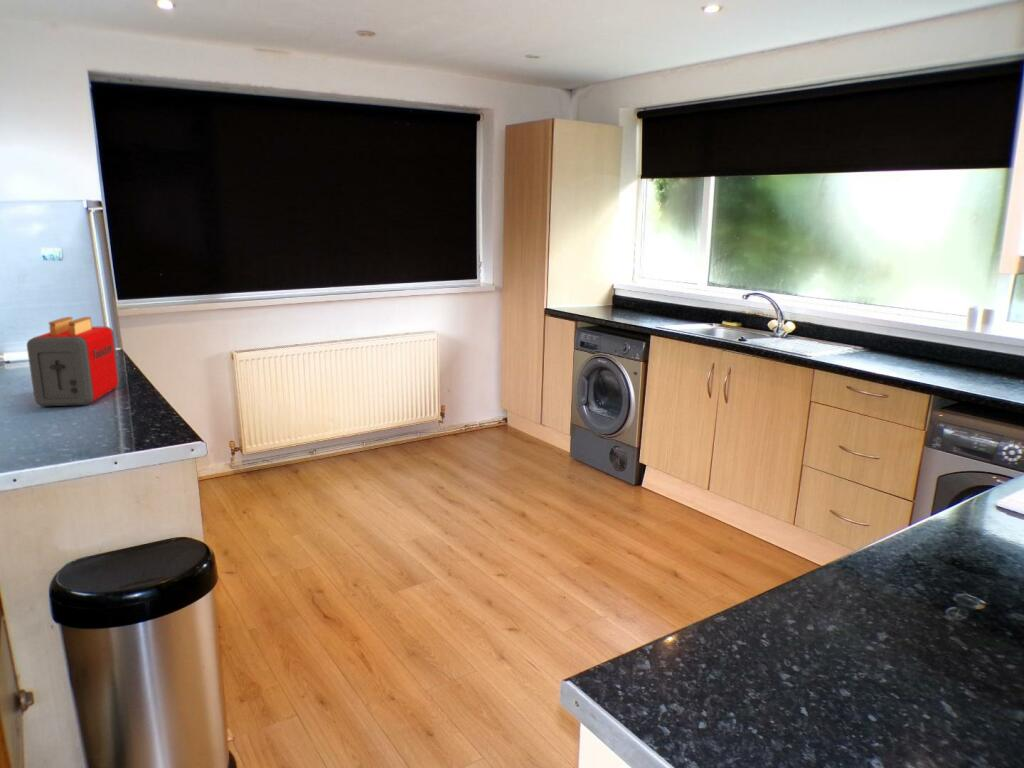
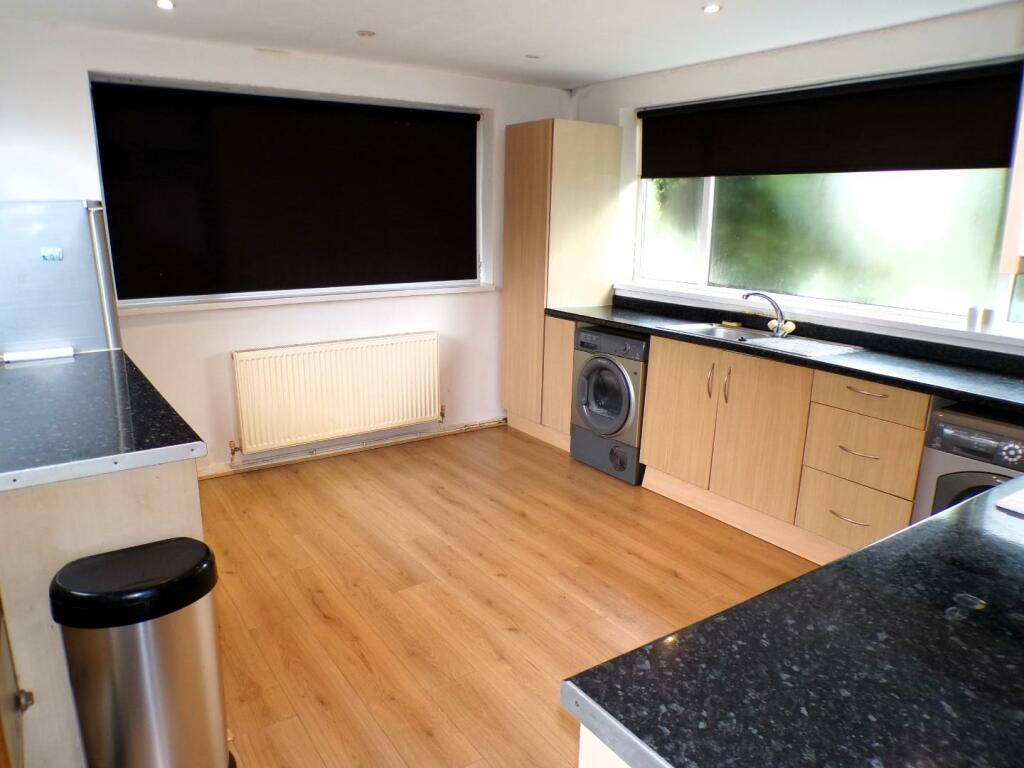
- toaster [26,316,121,407]
